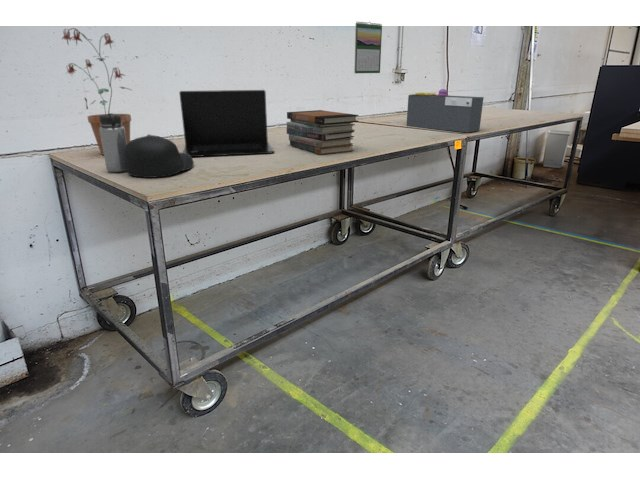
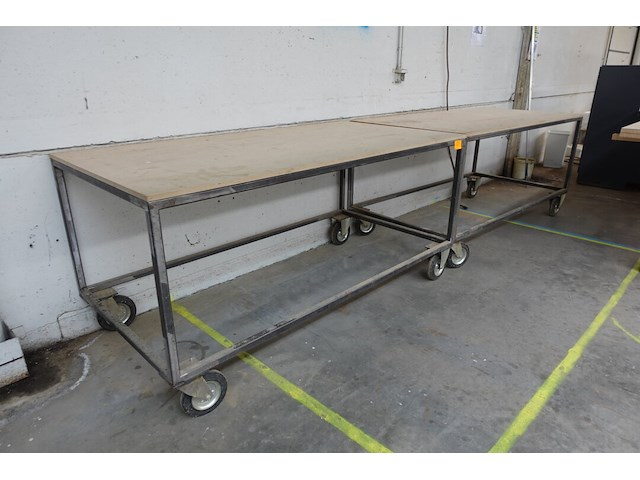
- desk organizer [405,88,485,134]
- potted plant [61,27,133,156]
- book stack [285,109,360,156]
- laptop [178,89,275,158]
- calendar [353,21,383,74]
- water bottle [99,112,195,179]
